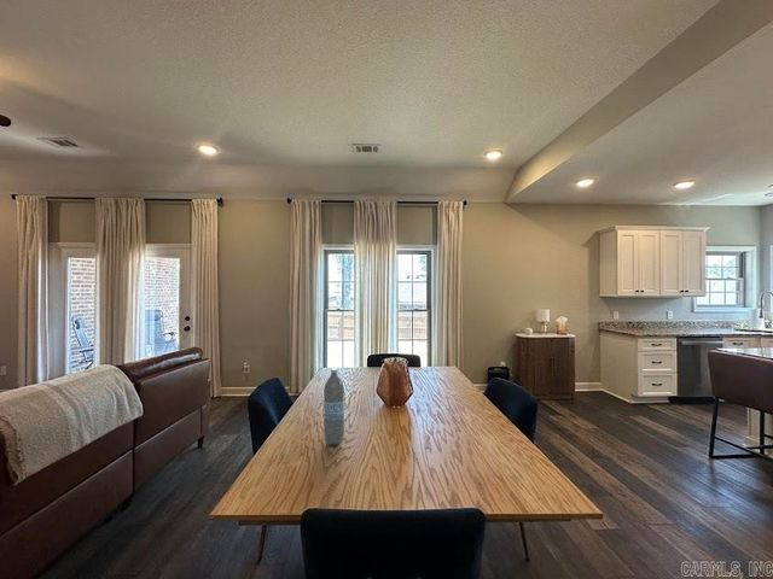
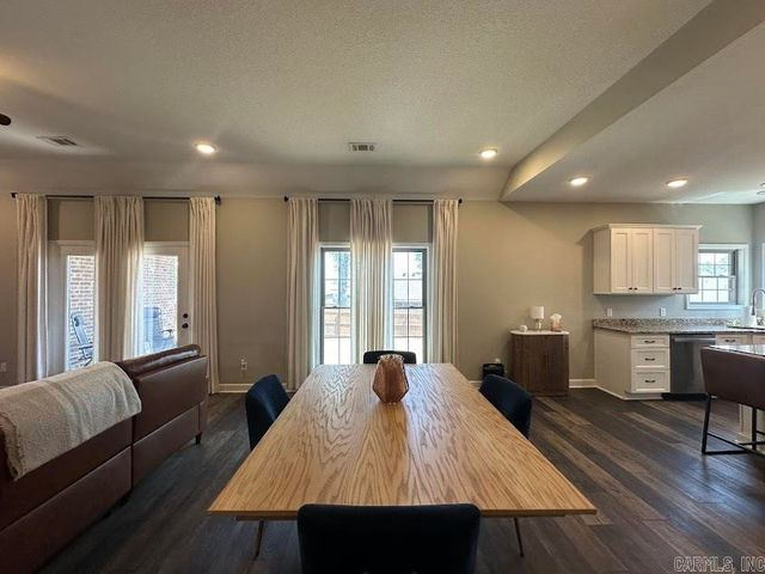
- water bottle [322,367,345,446]
